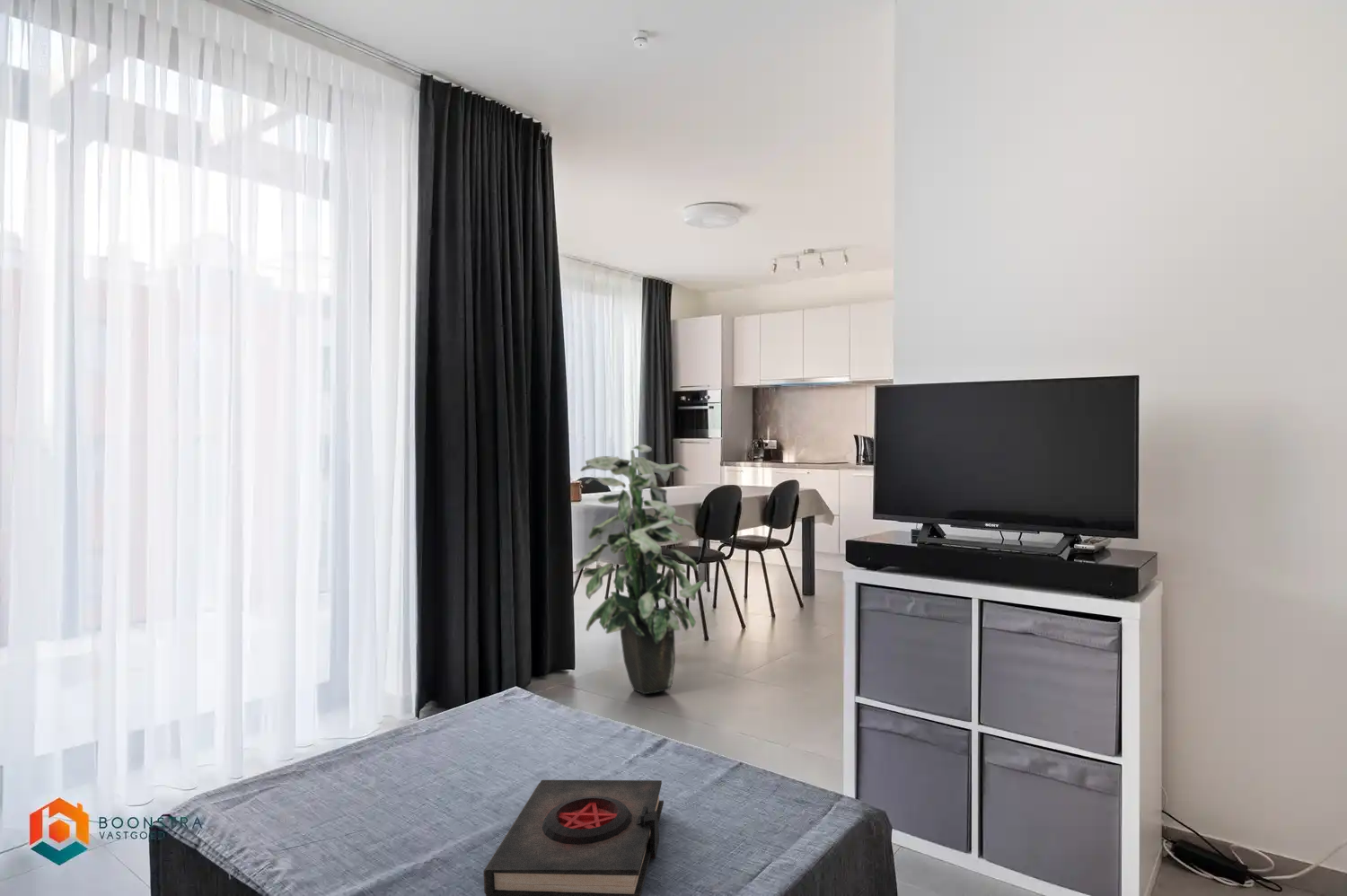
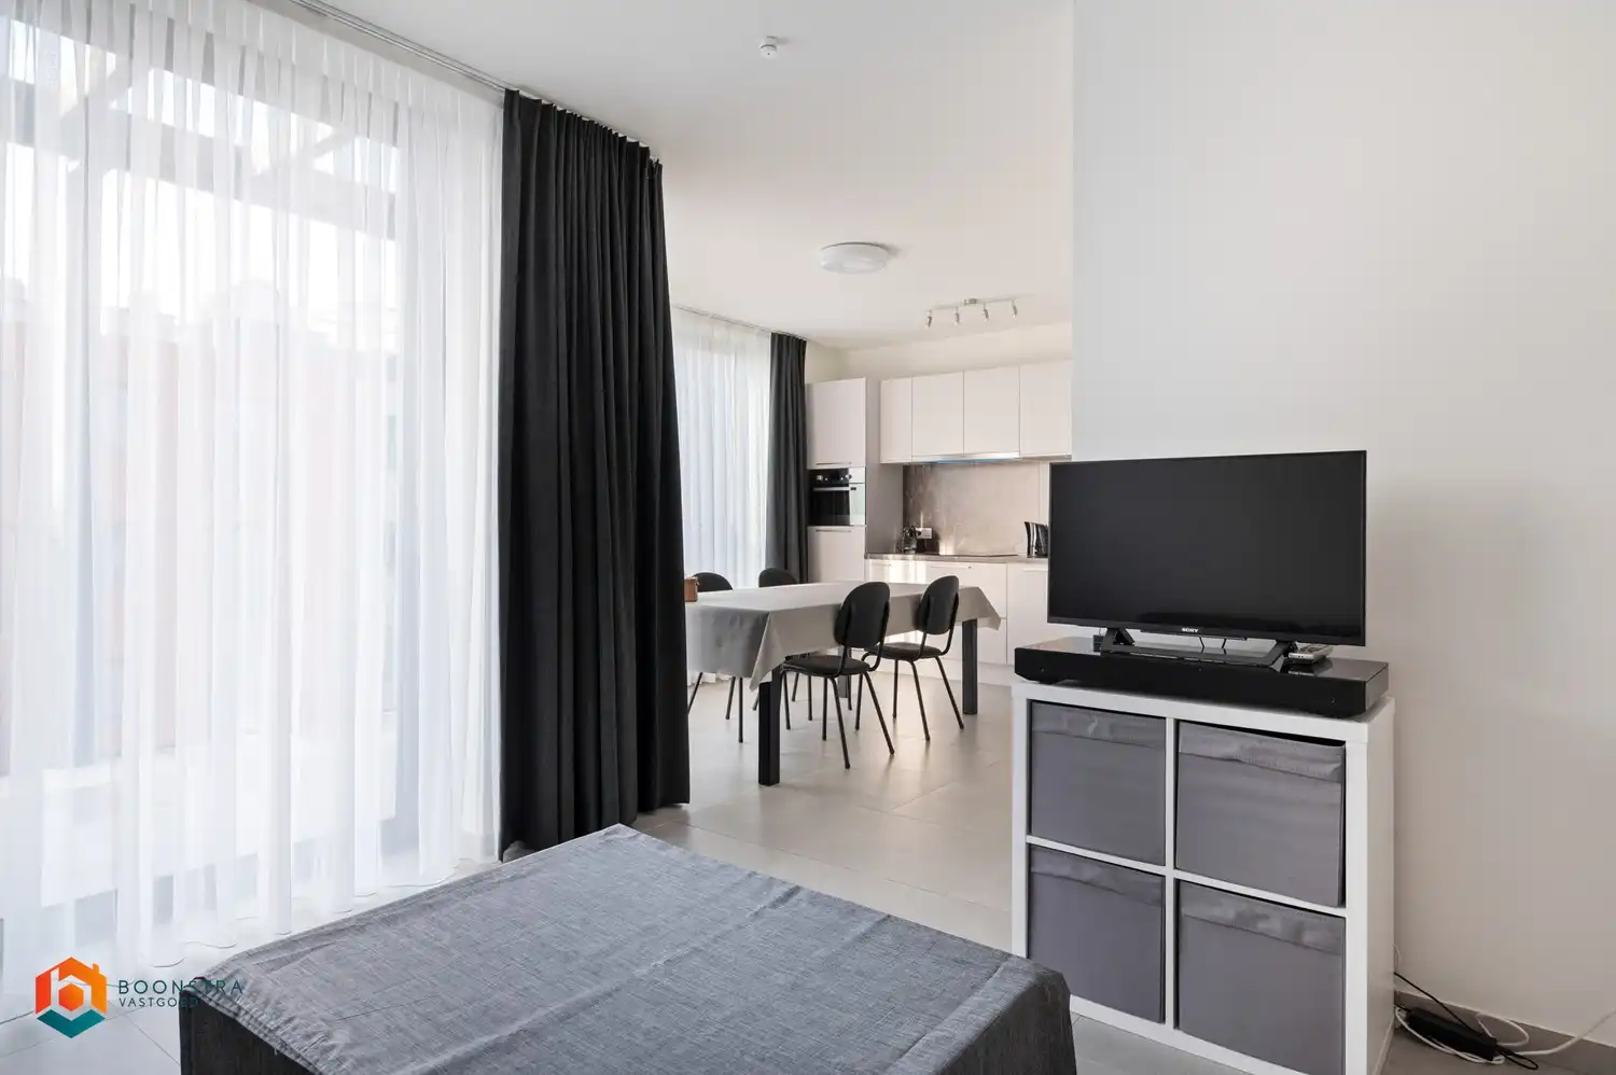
- book [482,779,665,896]
- indoor plant [576,444,707,695]
